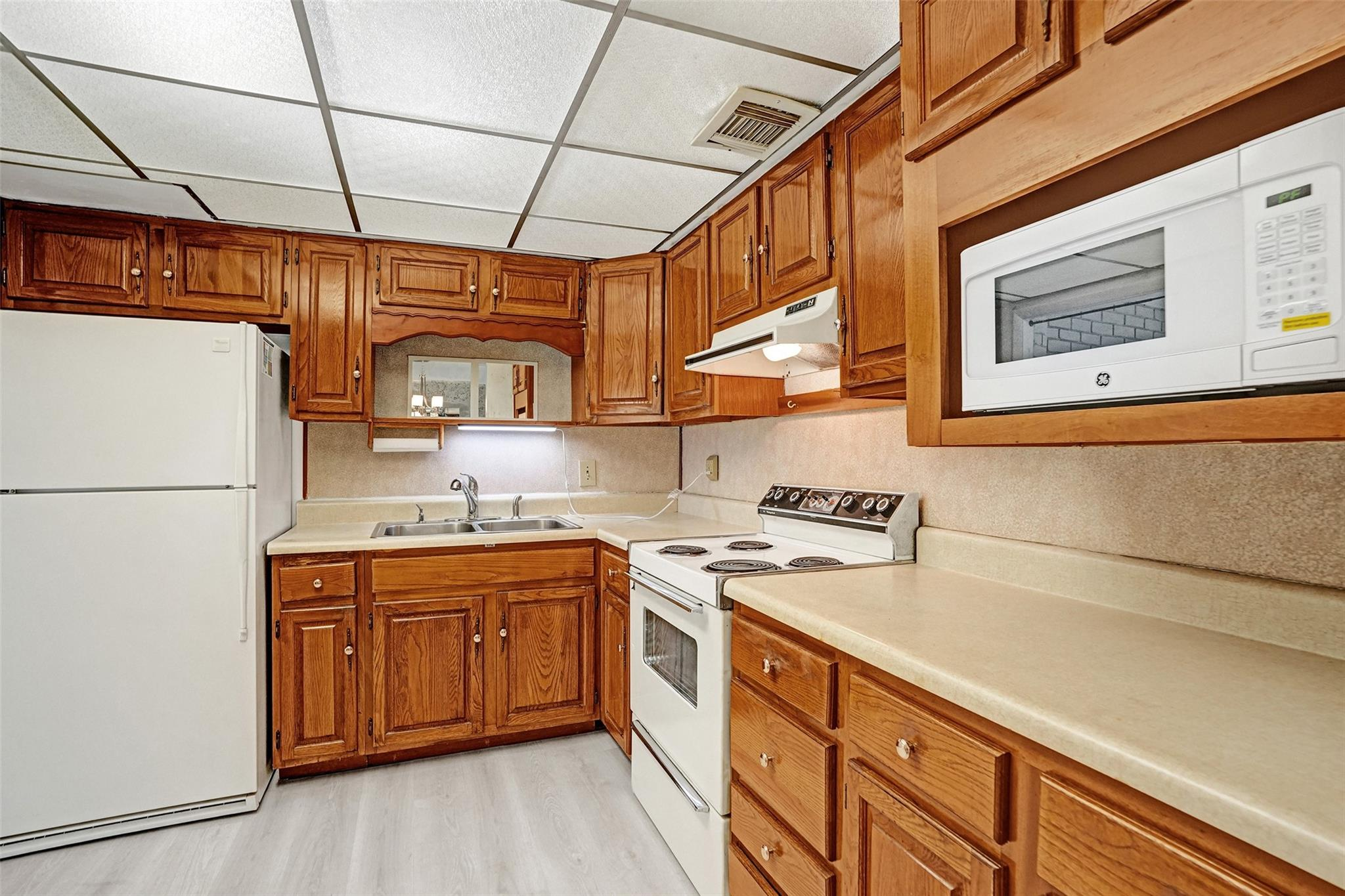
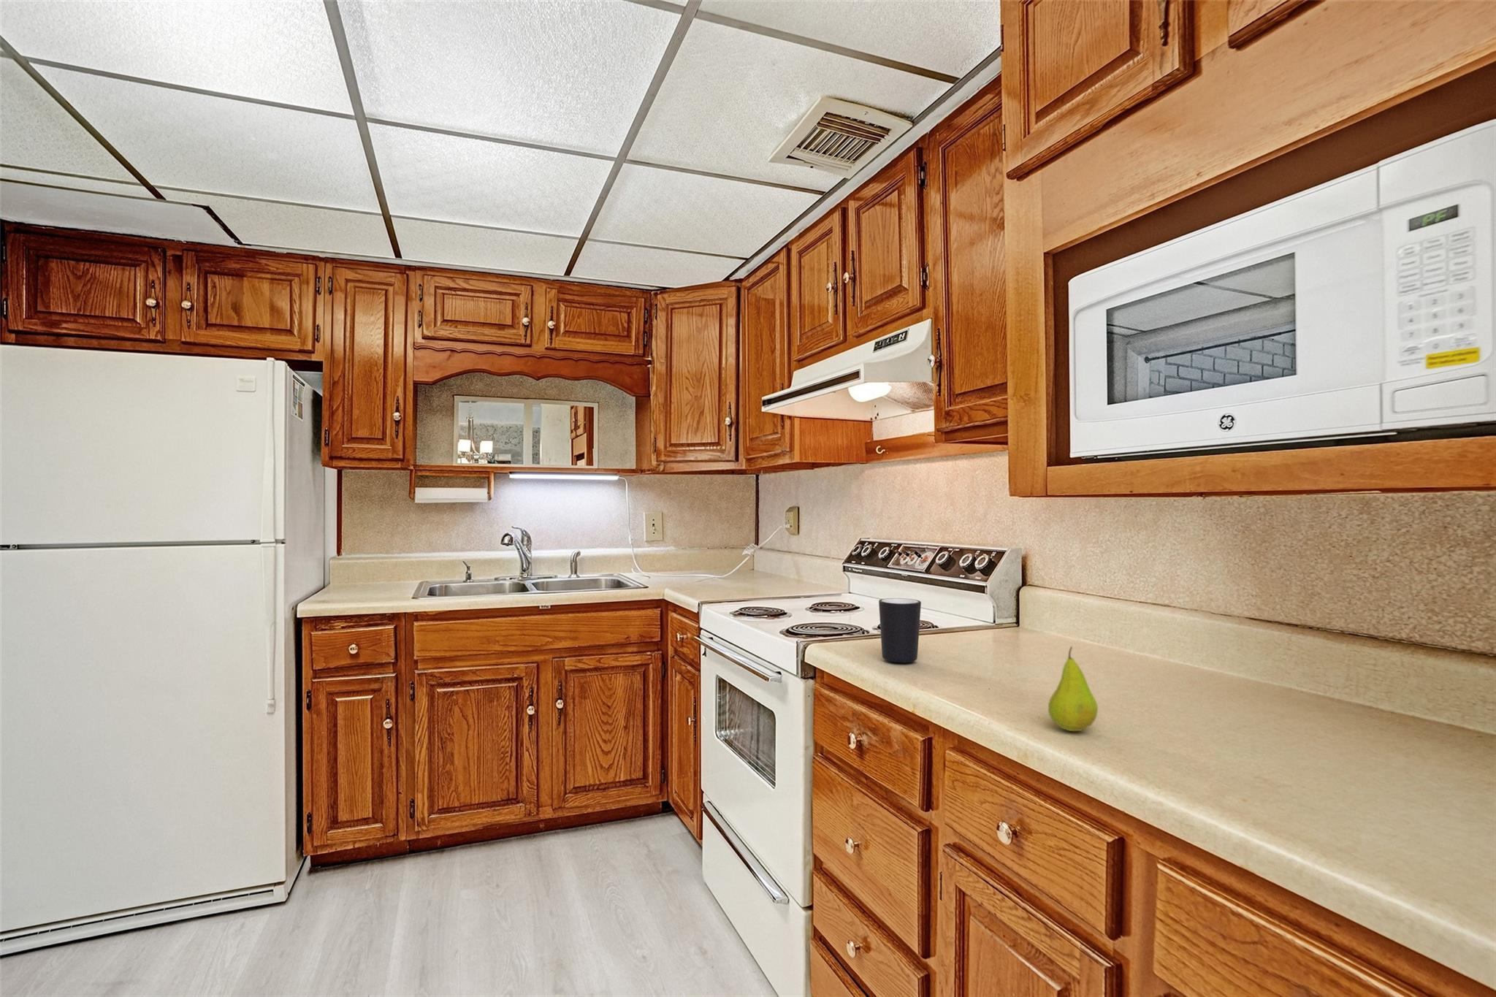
+ mug [878,598,922,663]
+ fruit [1048,645,1099,732]
